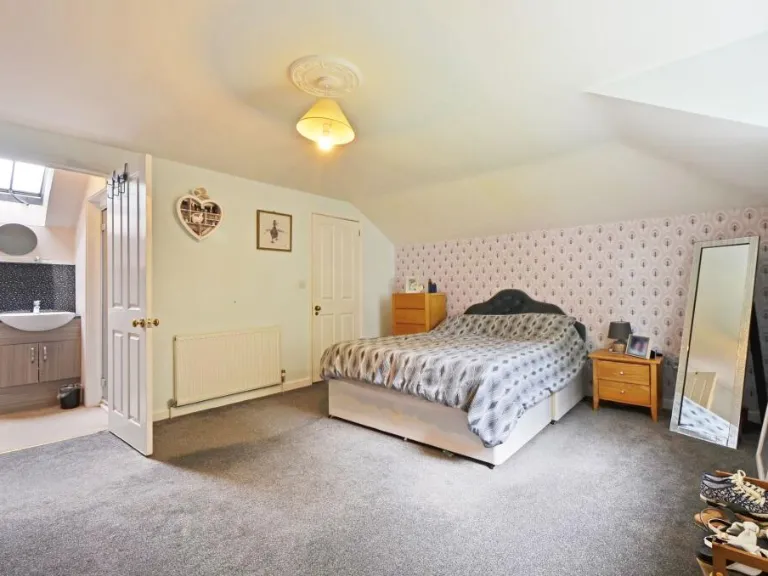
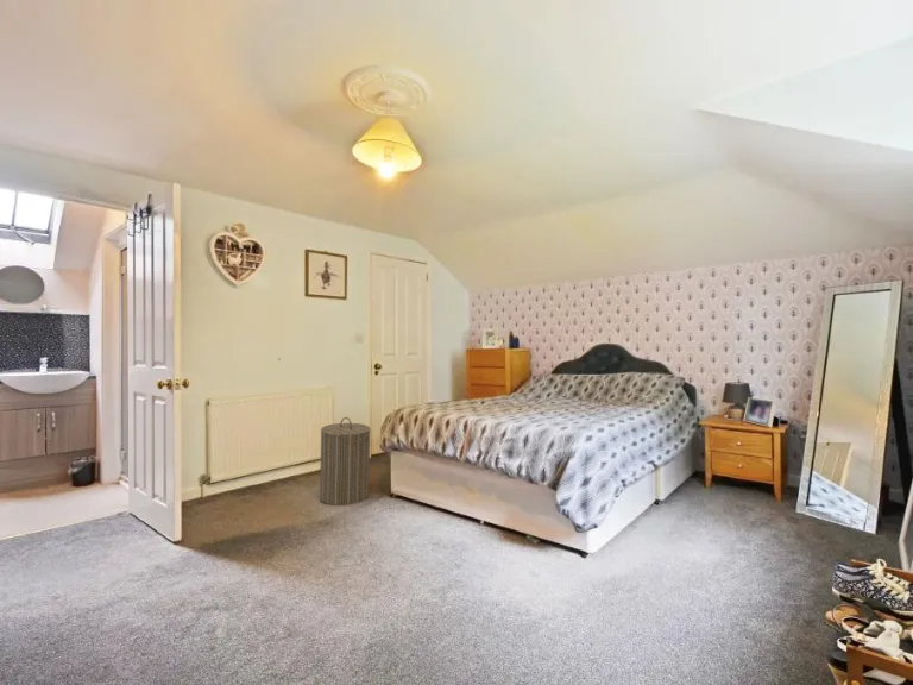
+ laundry hamper [319,416,372,507]
